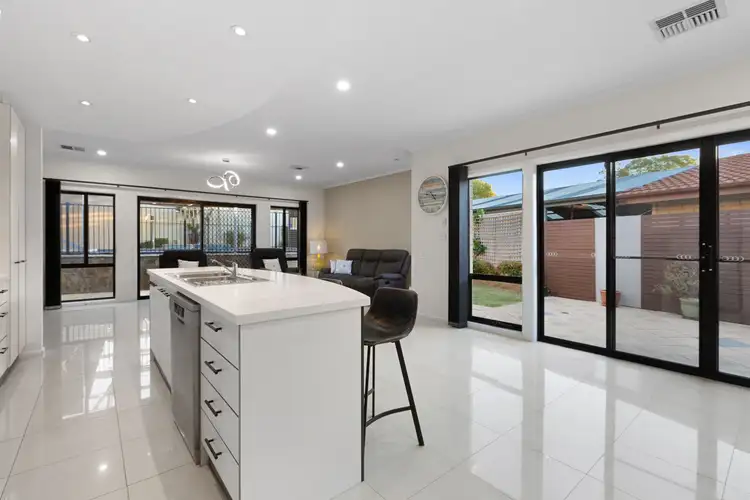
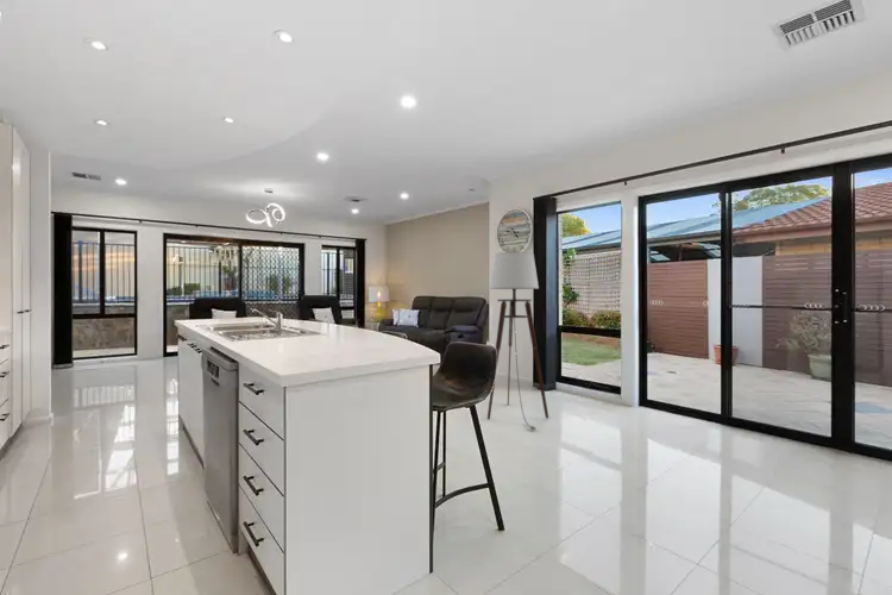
+ floor lamp [486,251,549,431]
